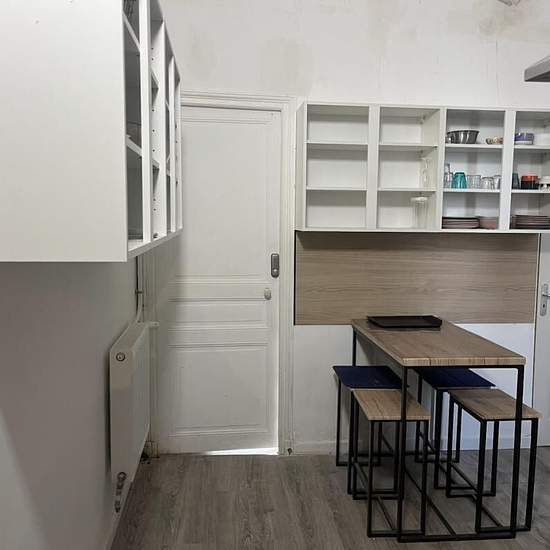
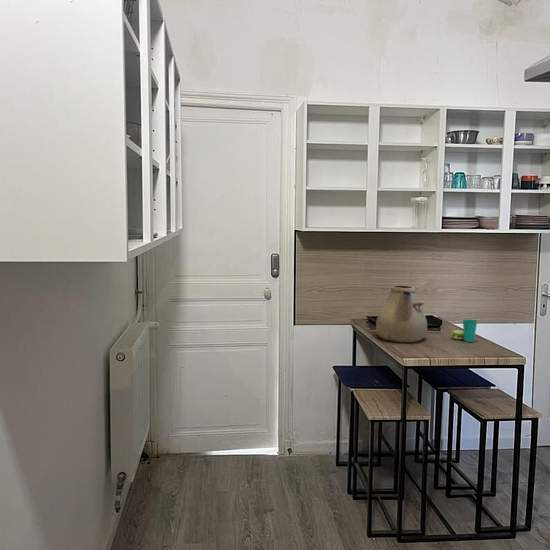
+ teapot [375,284,428,343]
+ cup [450,318,478,343]
